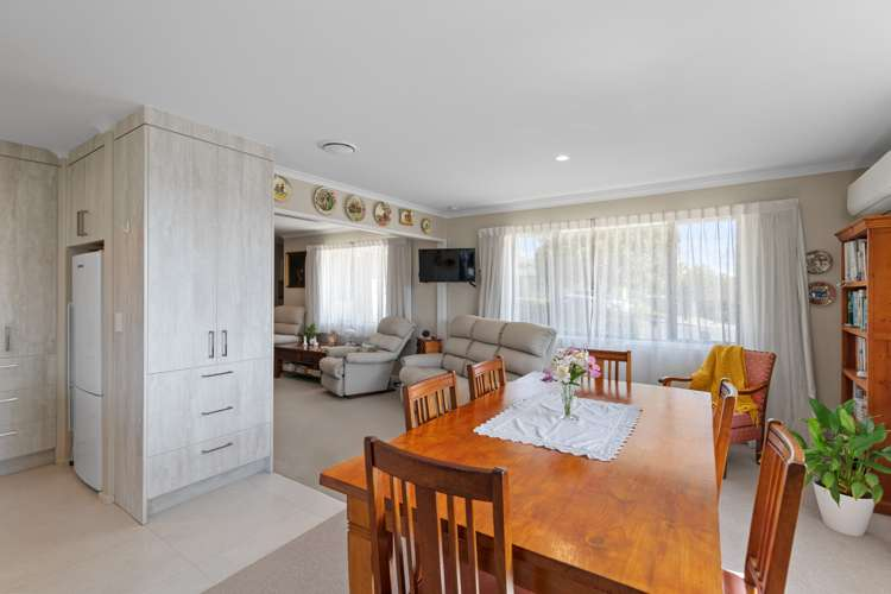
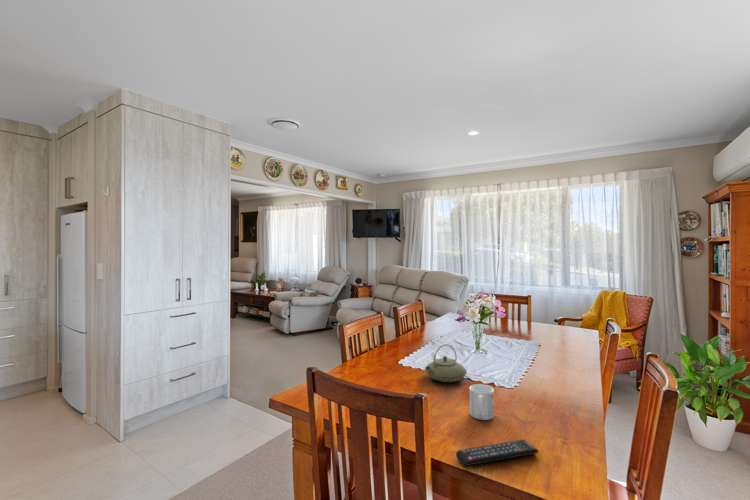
+ teapot [424,343,468,383]
+ remote control [455,438,540,467]
+ mug [469,383,495,421]
